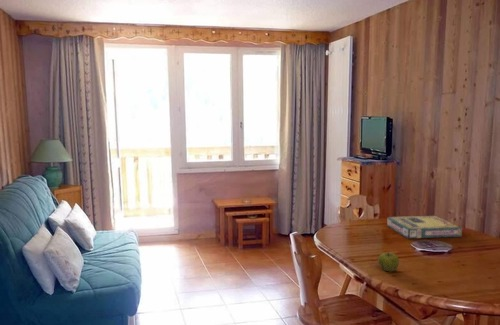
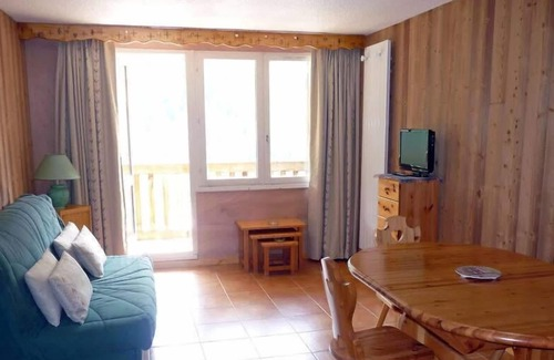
- apple [377,252,400,273]
- video game box [386,215,463,240]
